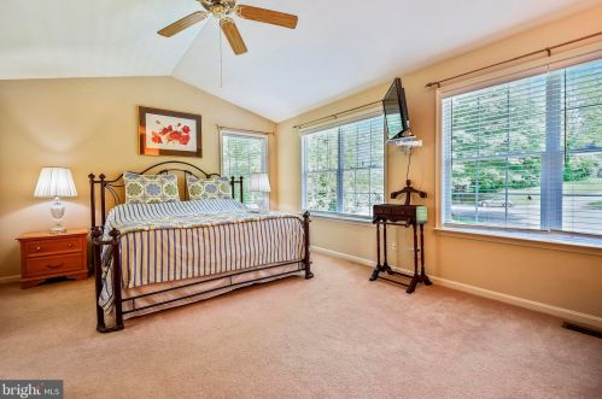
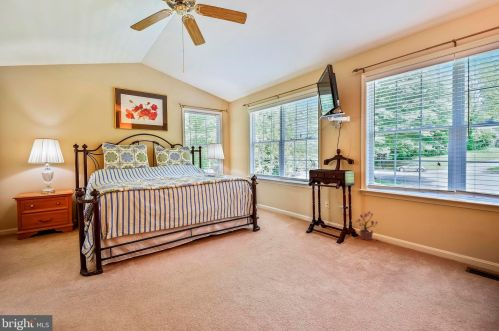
+ potted plant [355,210,379,242]
